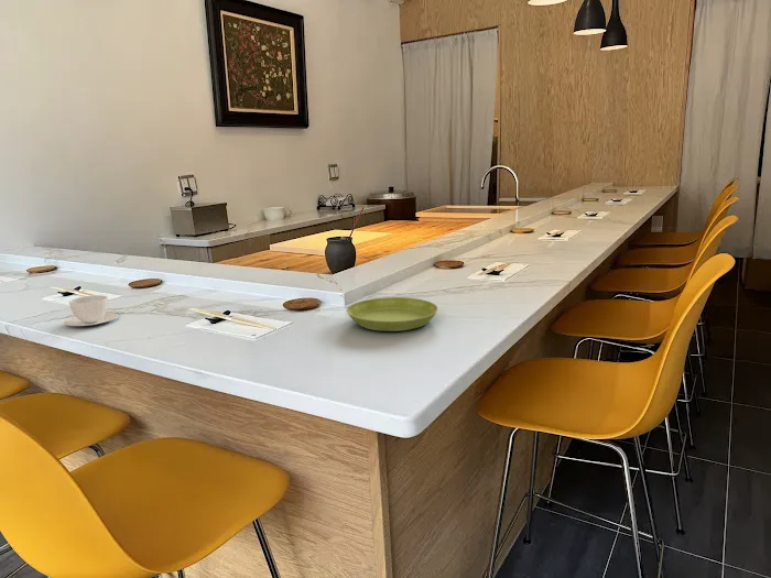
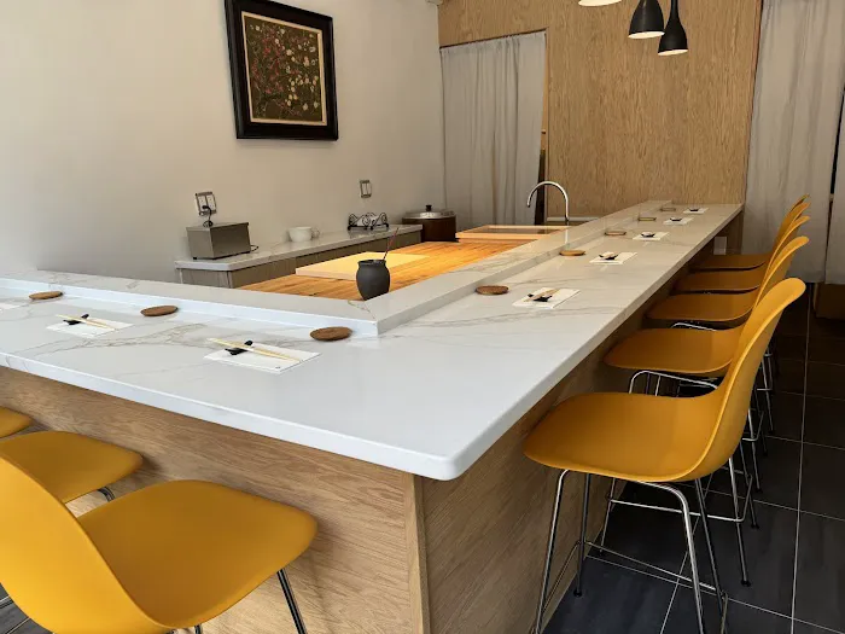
- teacup [63,294,119,327]
- saucer [346,296,439,332]
